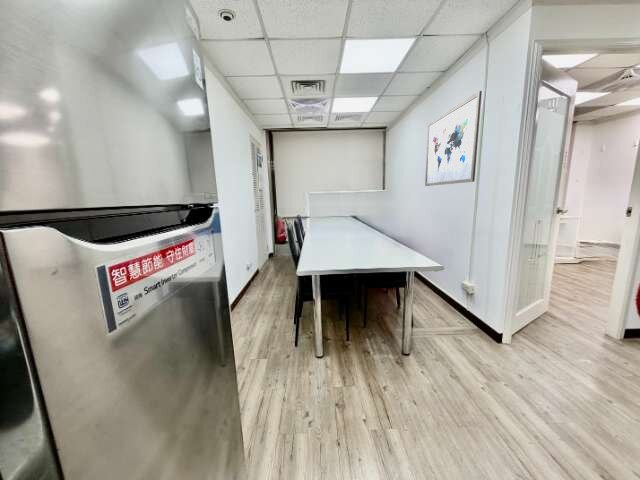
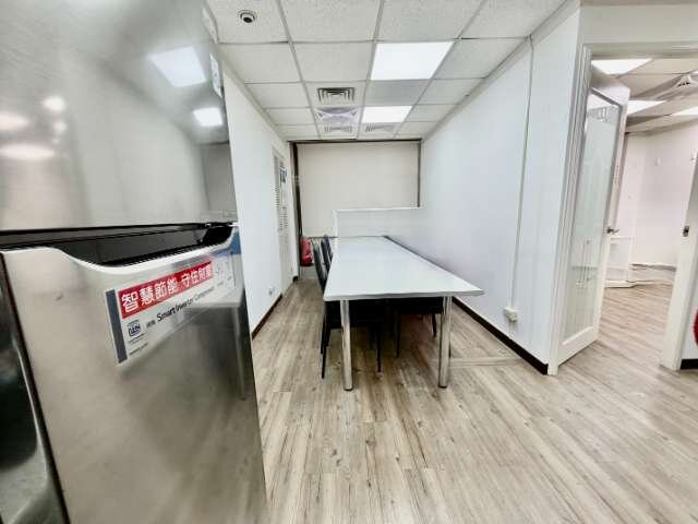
- wall art [424,90,483,187]
